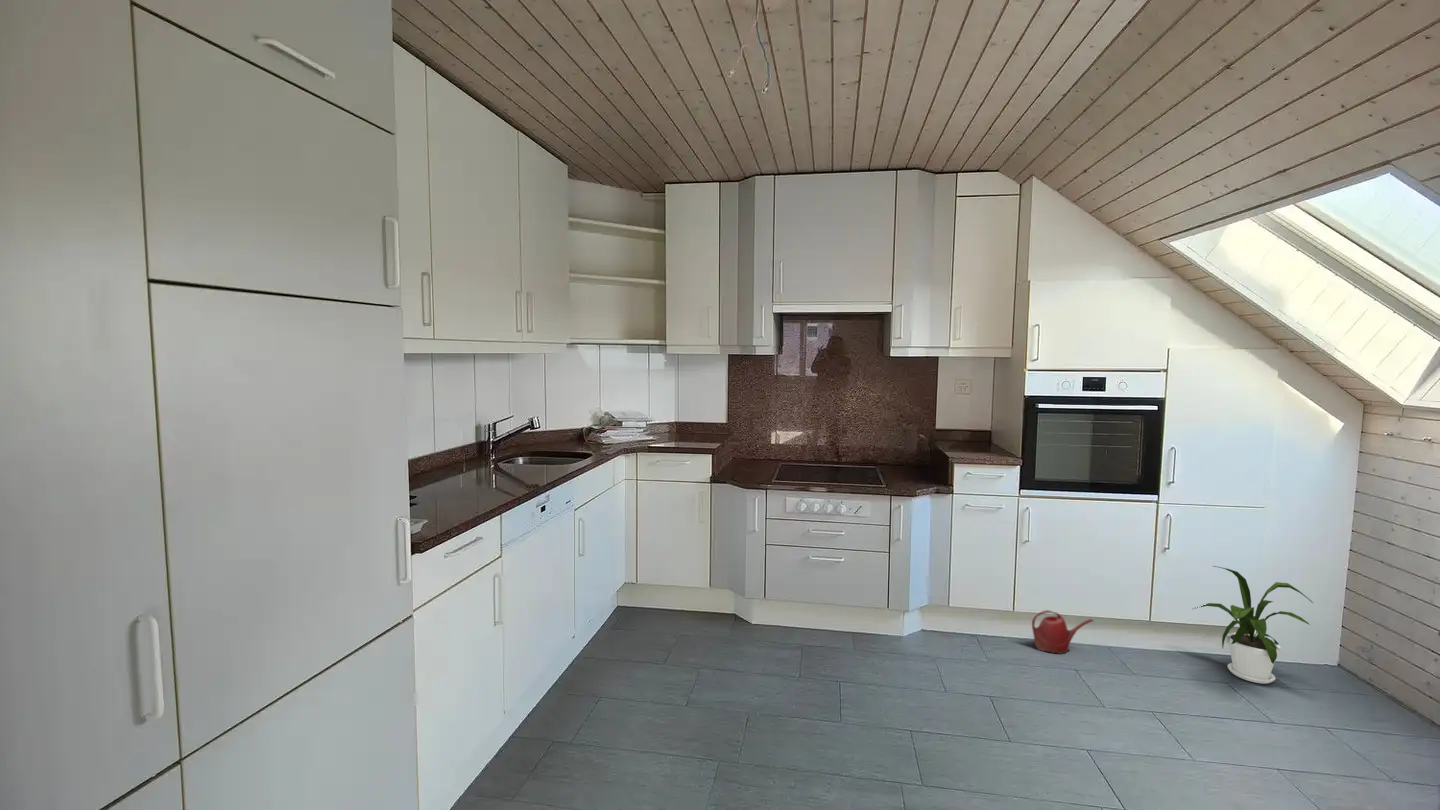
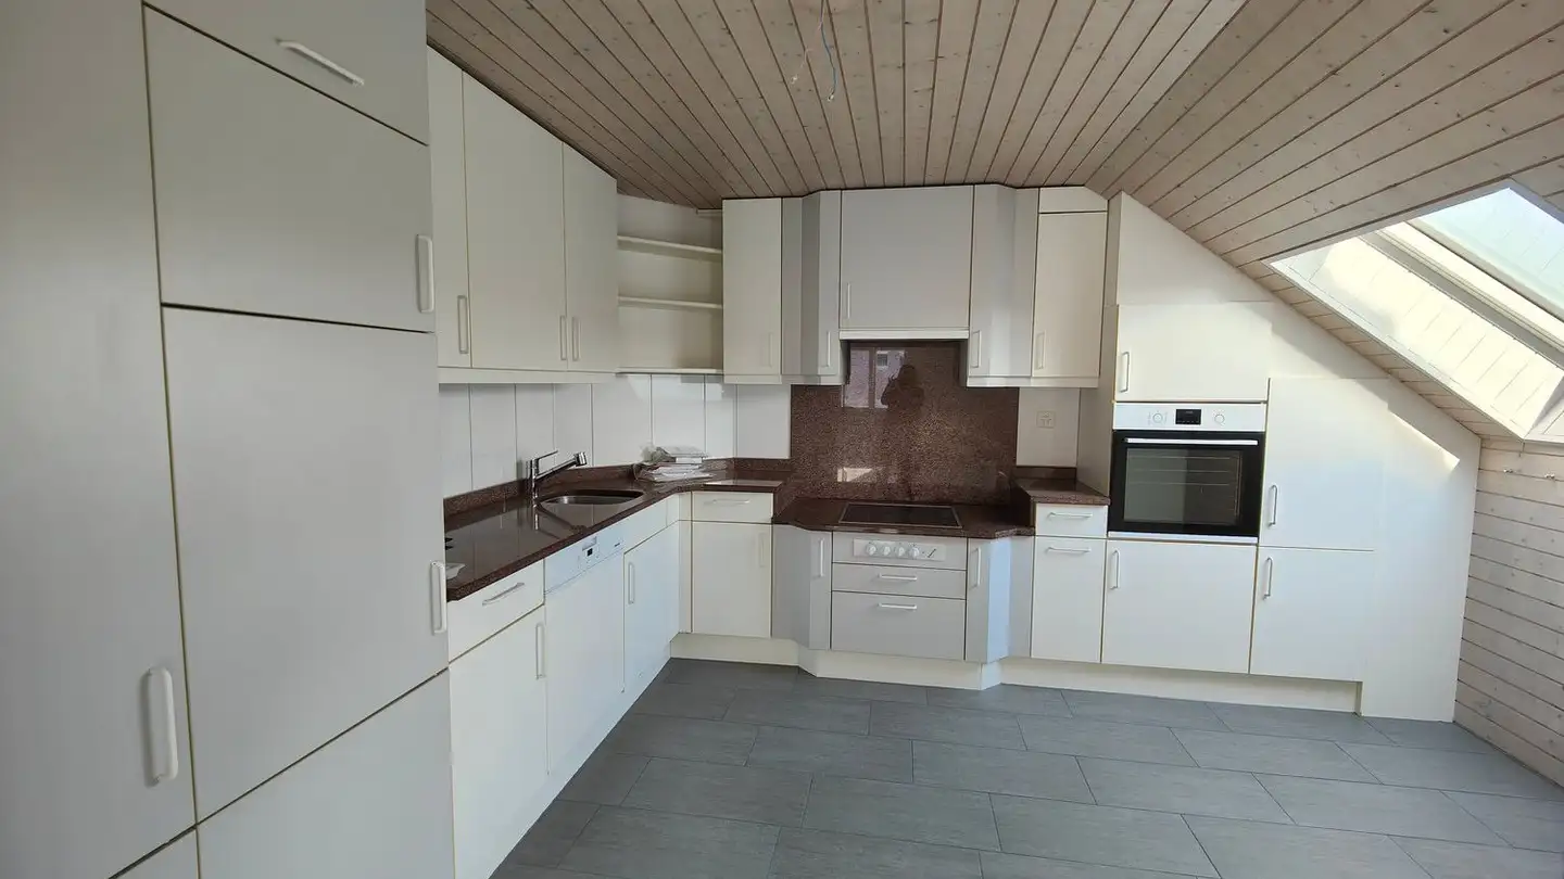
- house plant [1193,565,1314,685]
- watering can [1031,609,1095,655]
